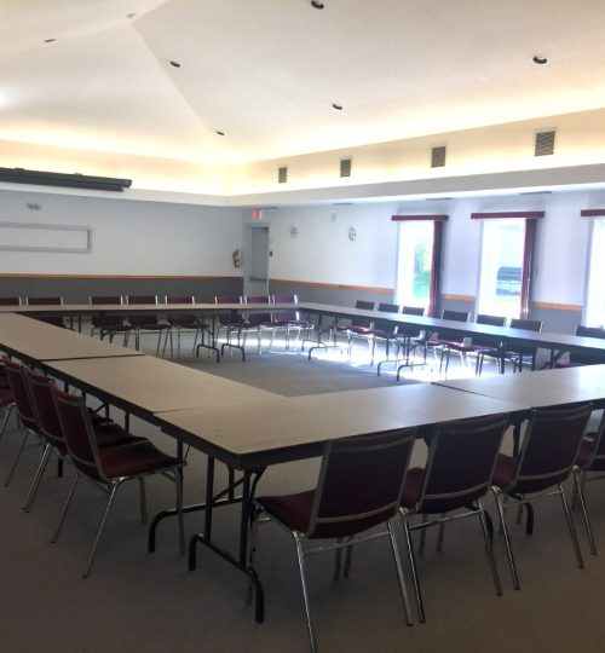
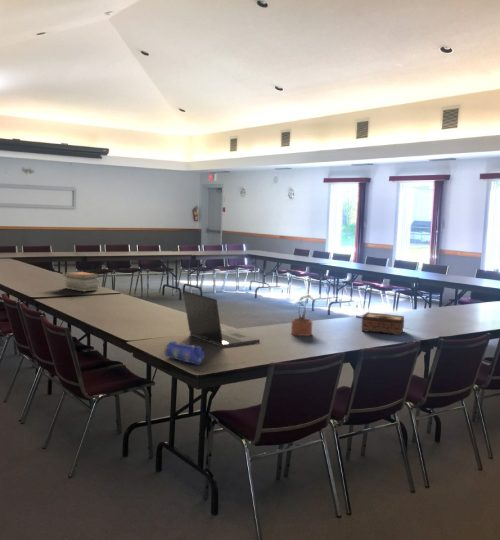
+ tissue box [360,311,405,336]
+ potted plant [290,294,316,337]
+ book stack [62,271,100,293]
+ laptop [182,290,261,348]
+ pencil case [163,340,206,366]
